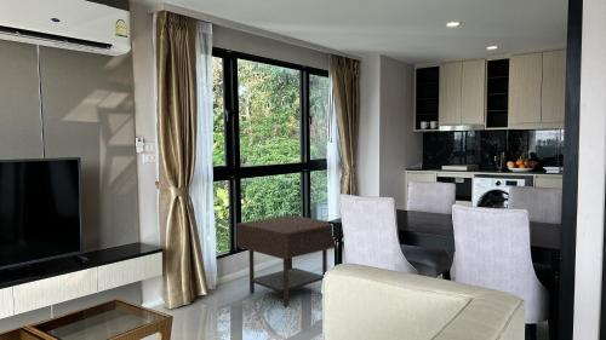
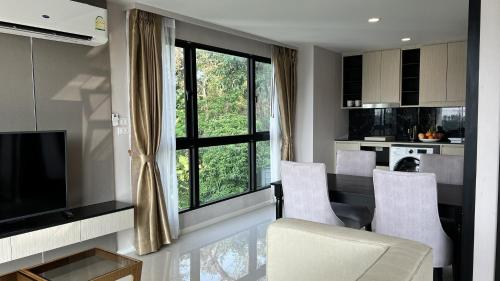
- side table [236,214,336,307]
